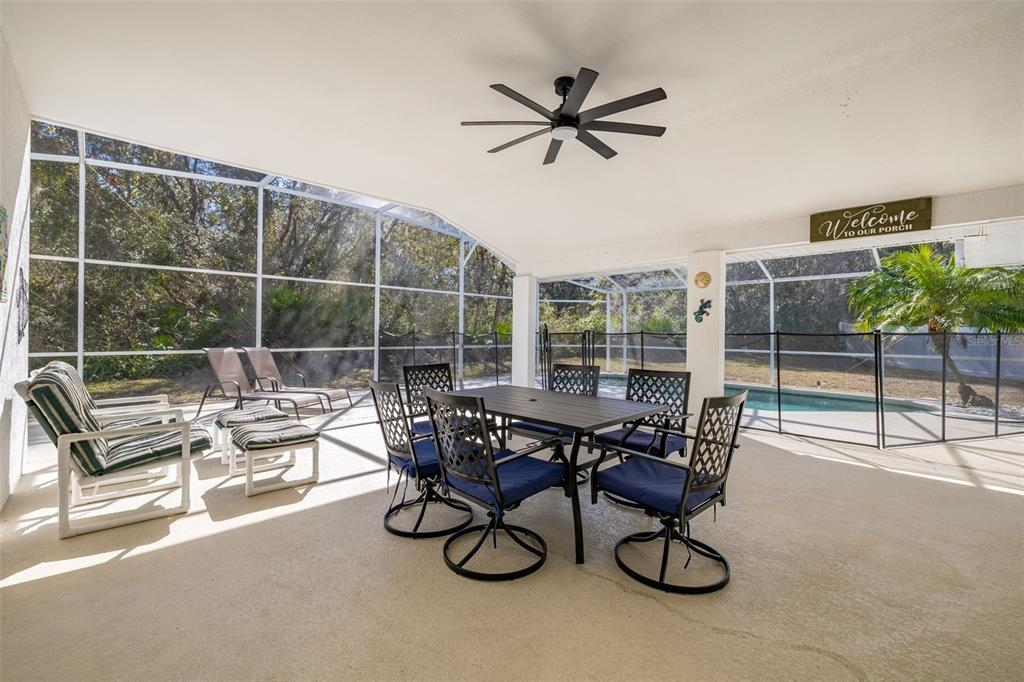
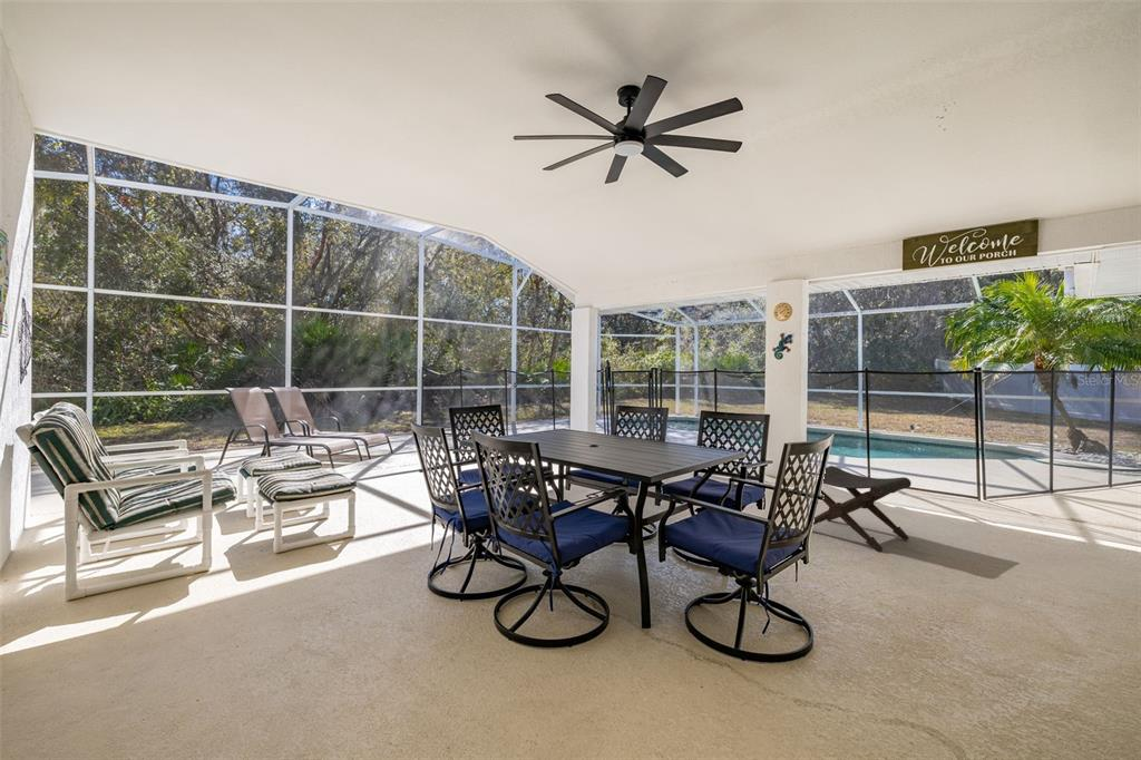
+ footstool [812,465,913,553]
